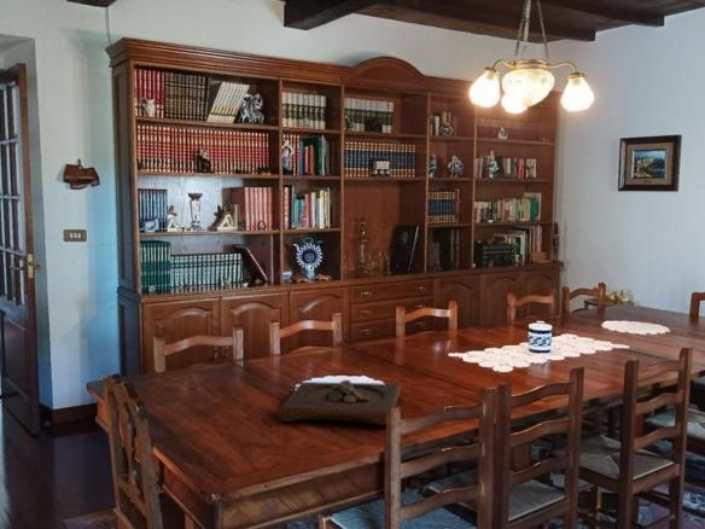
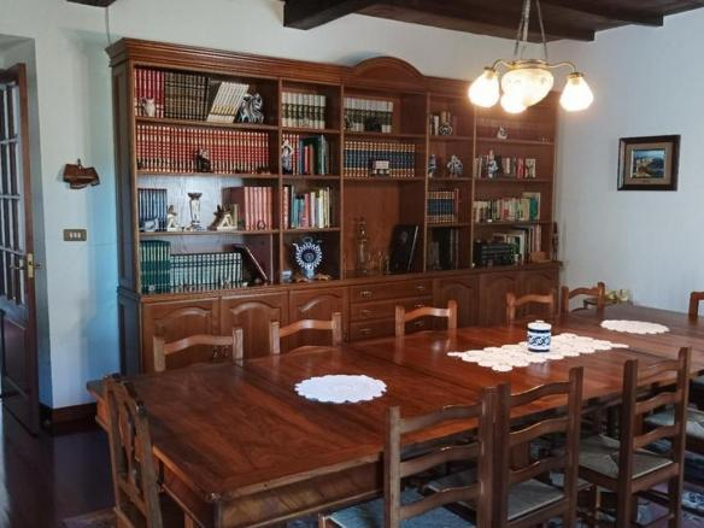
- wooden tray [278,379,402,426]
